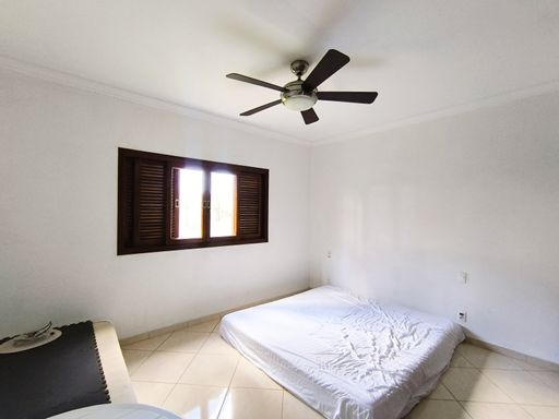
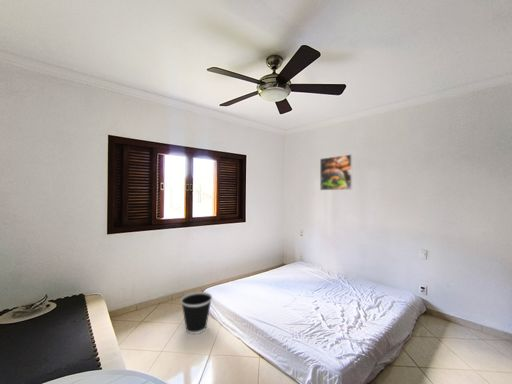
+ wastebasket [180,291,213,335]
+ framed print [319,153,353,191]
